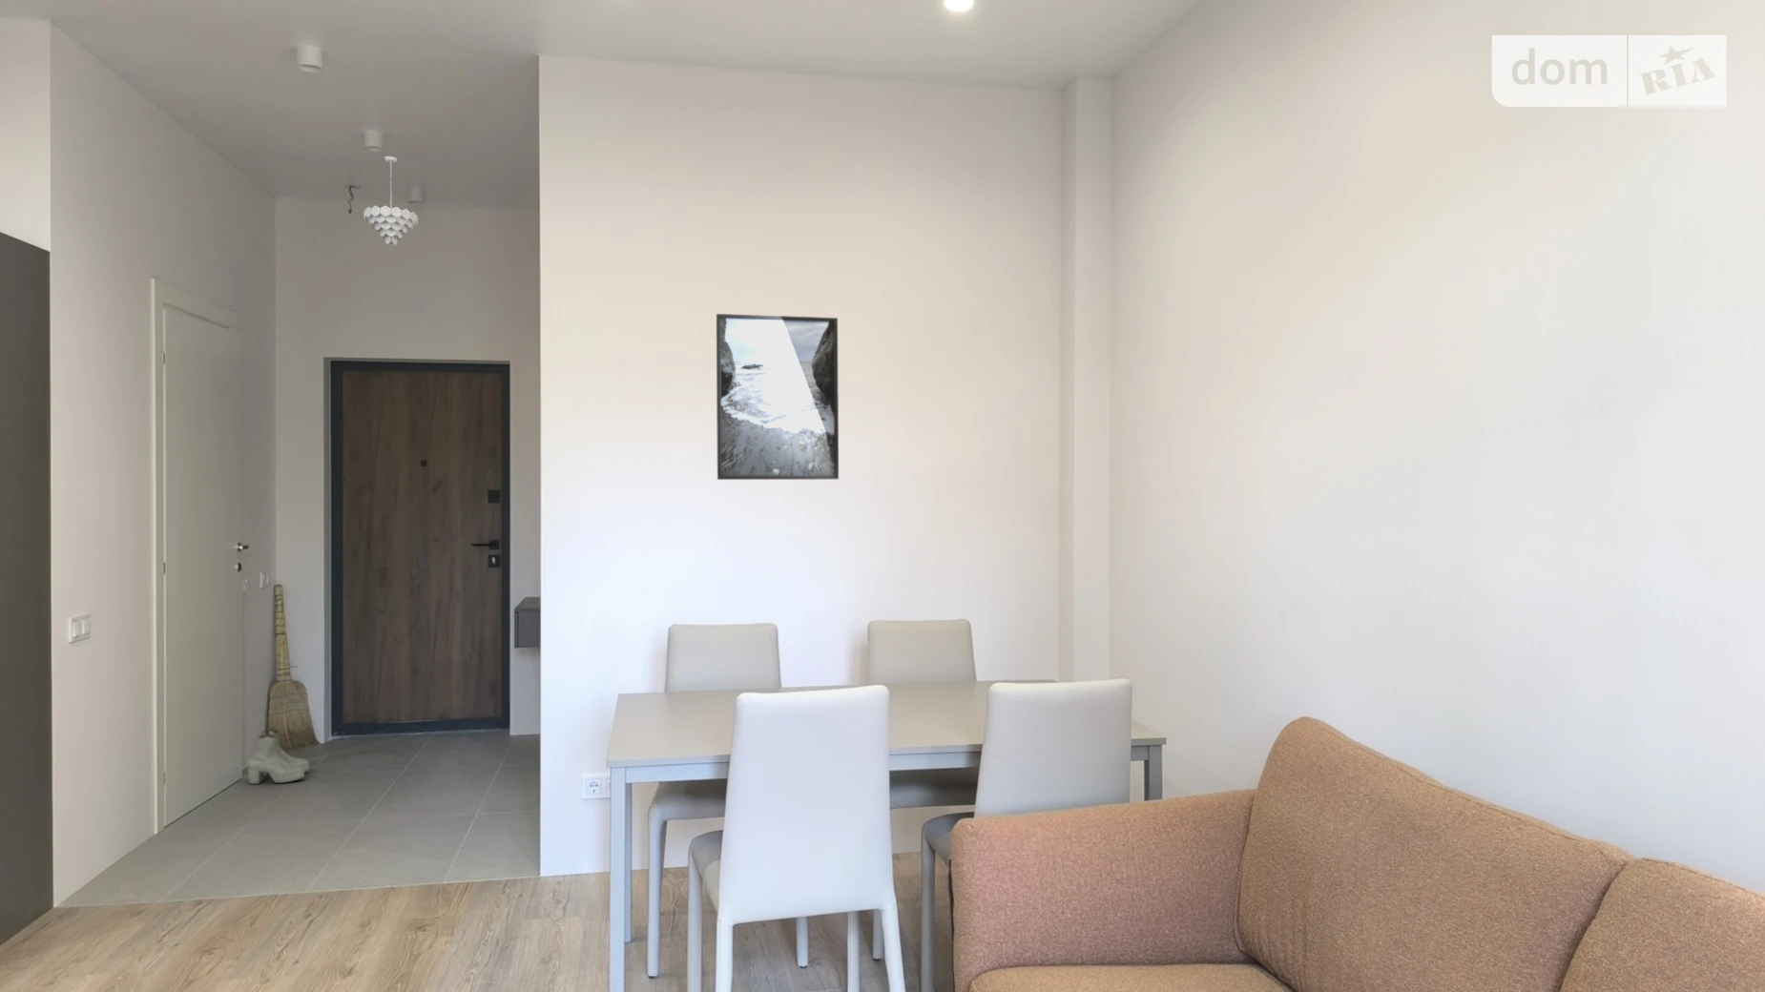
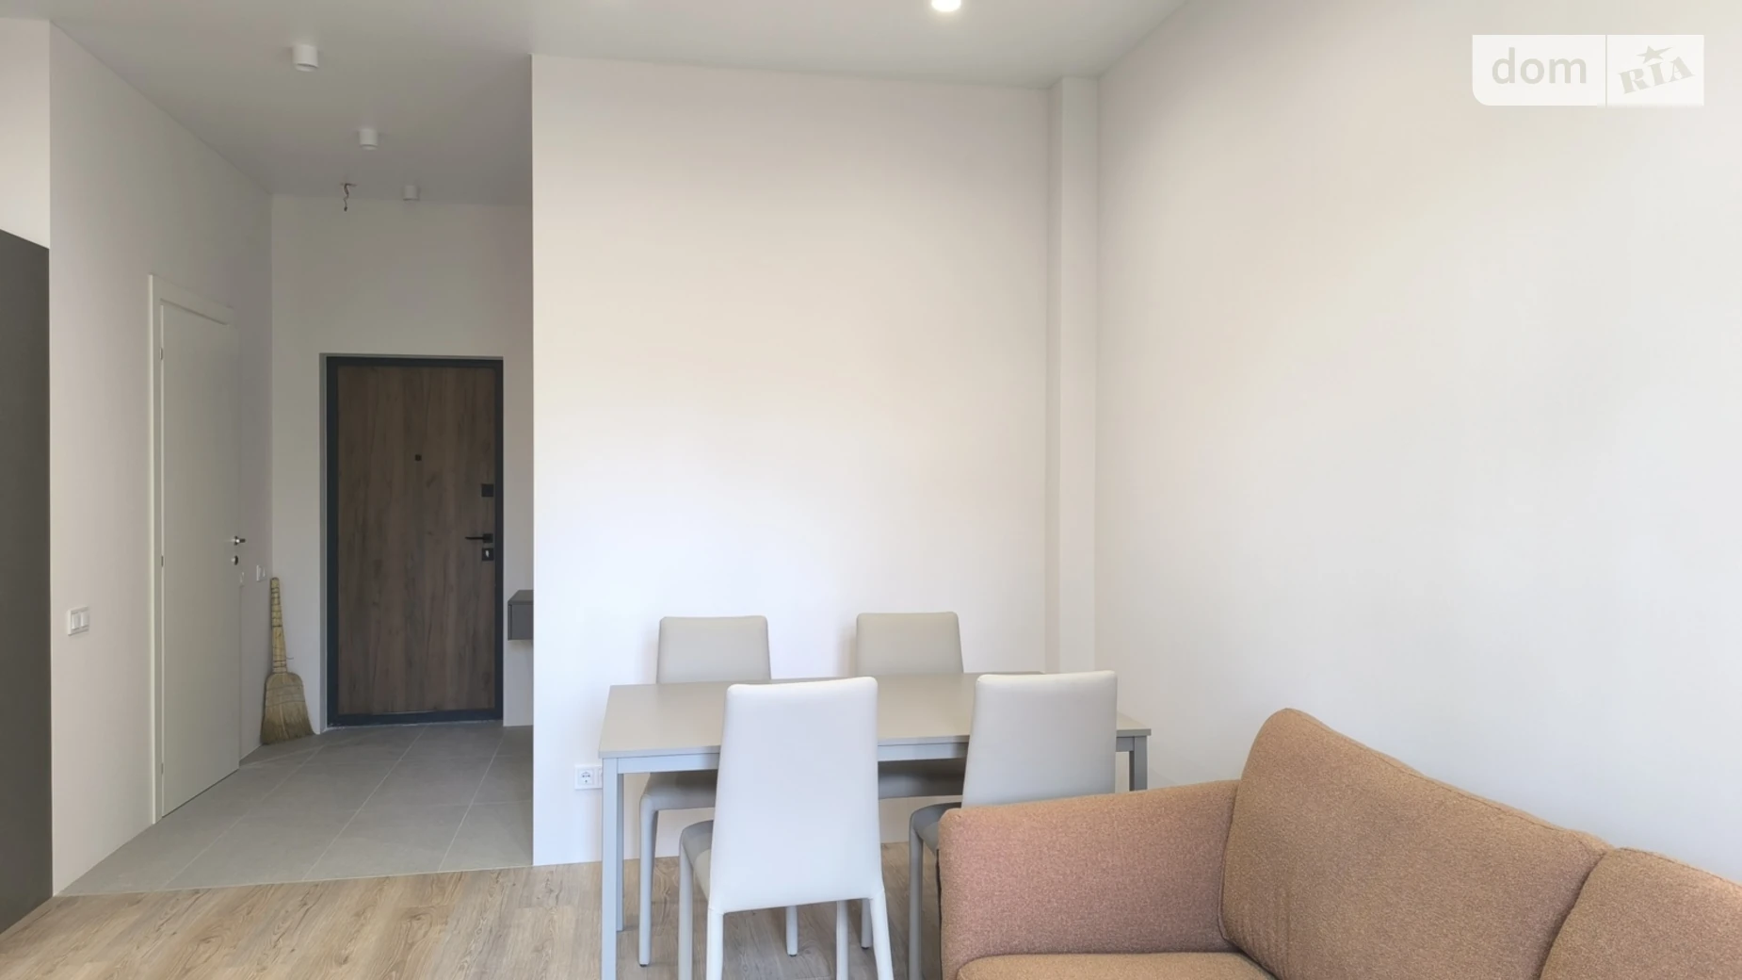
- pendant light [362,155,419,247]
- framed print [715,312,840,481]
- boots [246,729,310,785]
